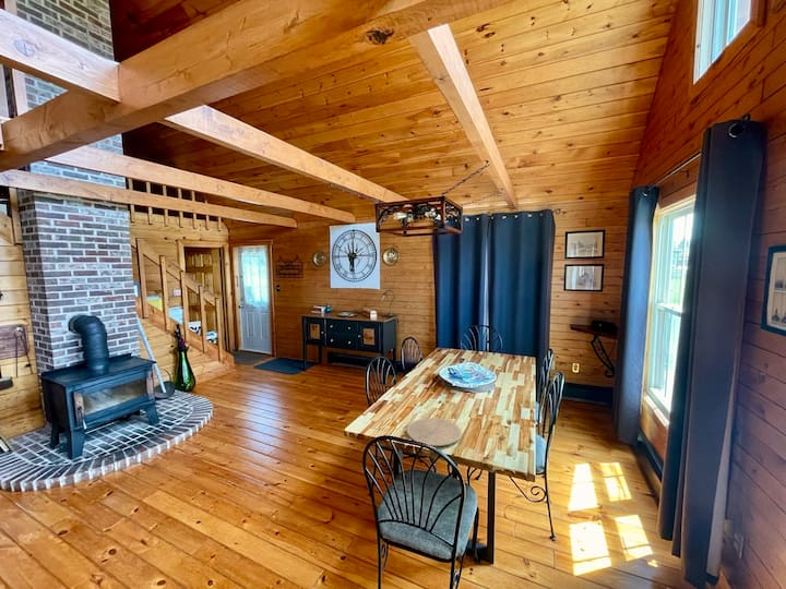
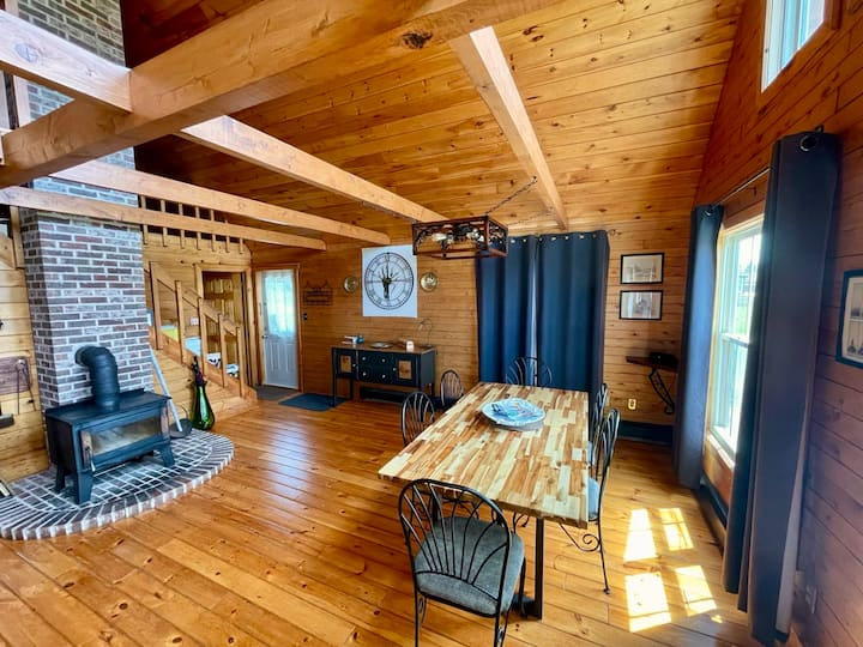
- plate [406,417,463,447]
